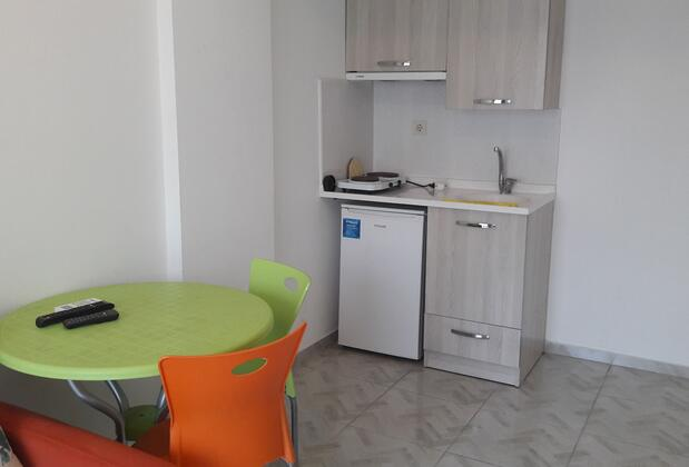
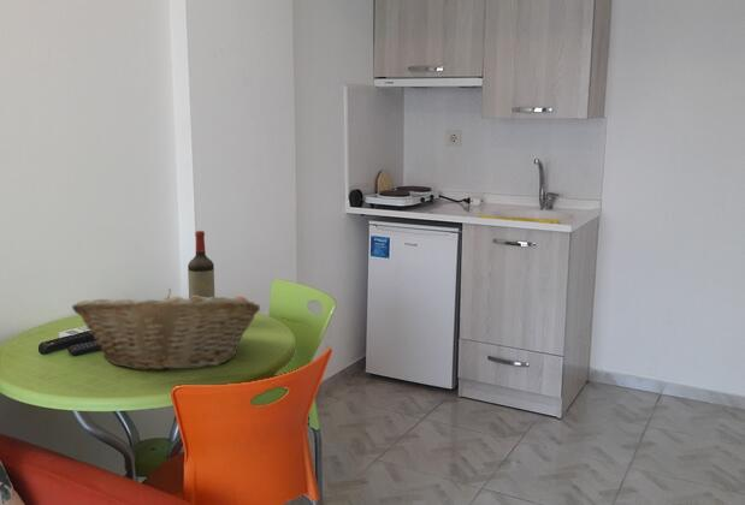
+ wine bottle [187,230,215,298]
+ fruit basket [71,287,261,372]
